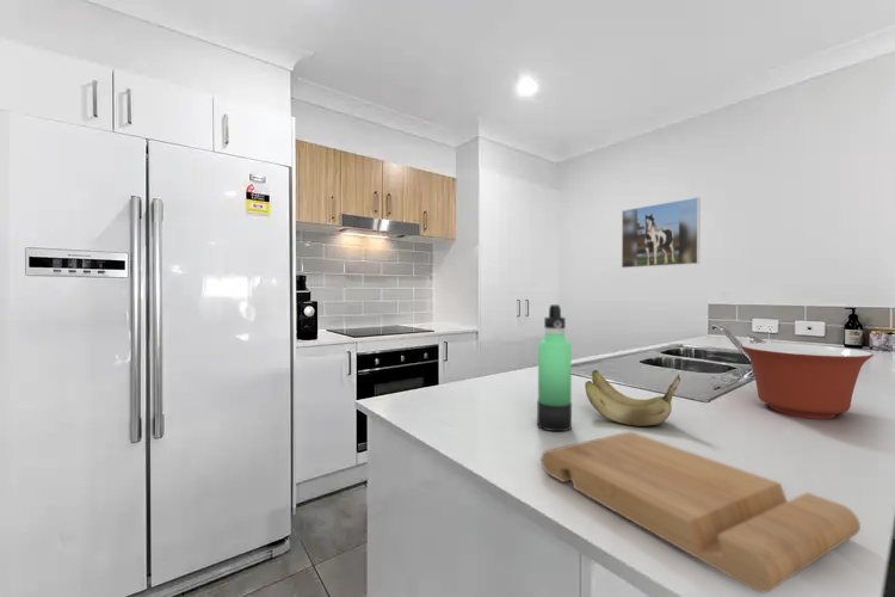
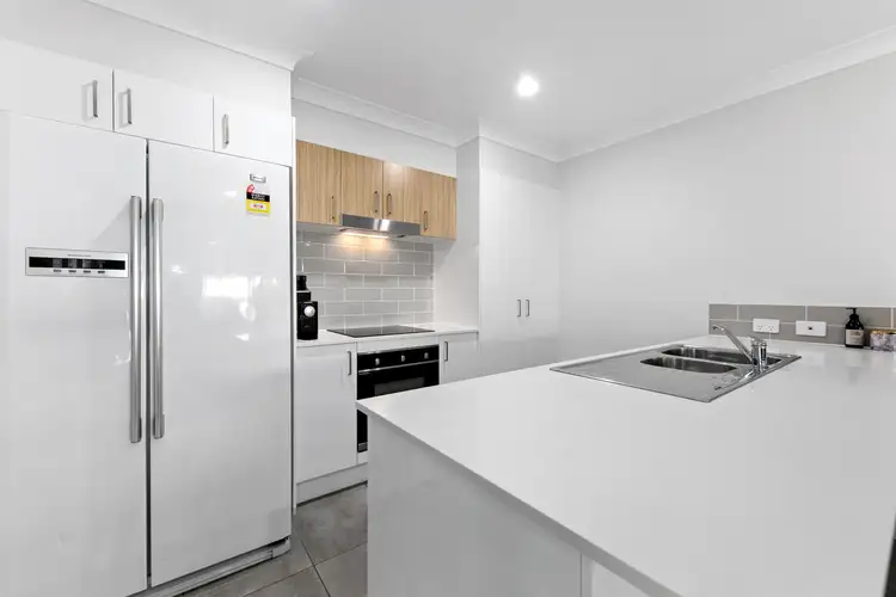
- mixing bowl [740,341,875,420]
- cutting board [541,431,862,593]
- thermos bottle [536,303,573,432]
- banana [584,369,681,427]
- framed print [621,196,702,269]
